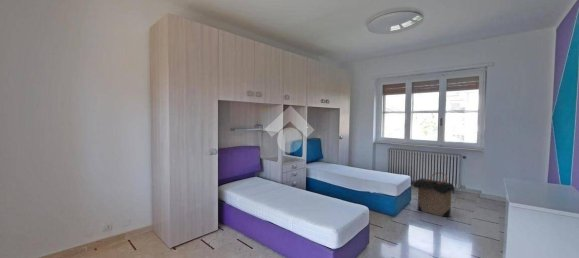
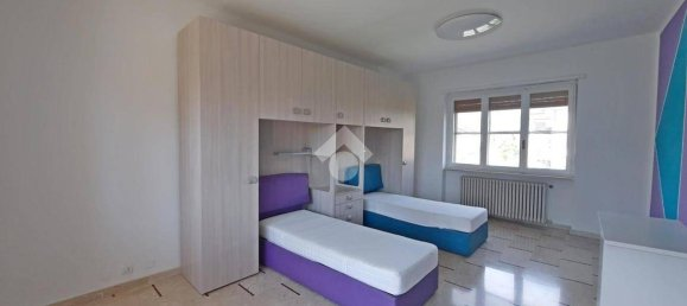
- laundry hamper [412,171,456,218]
